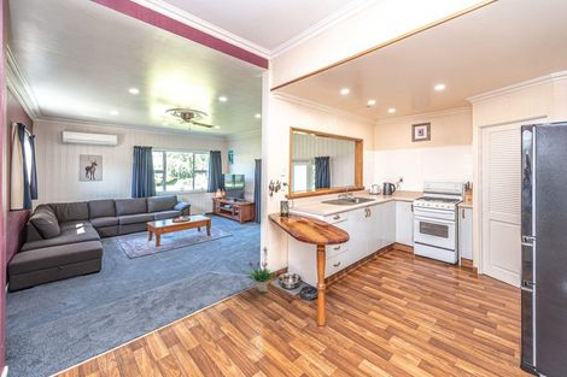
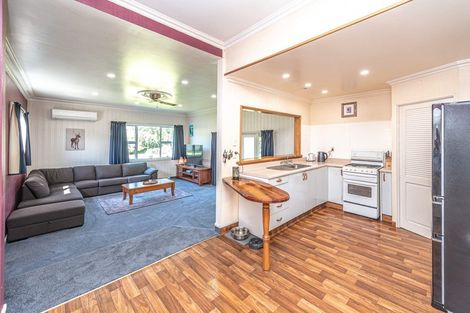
- potted plant [245,246,277,293]
